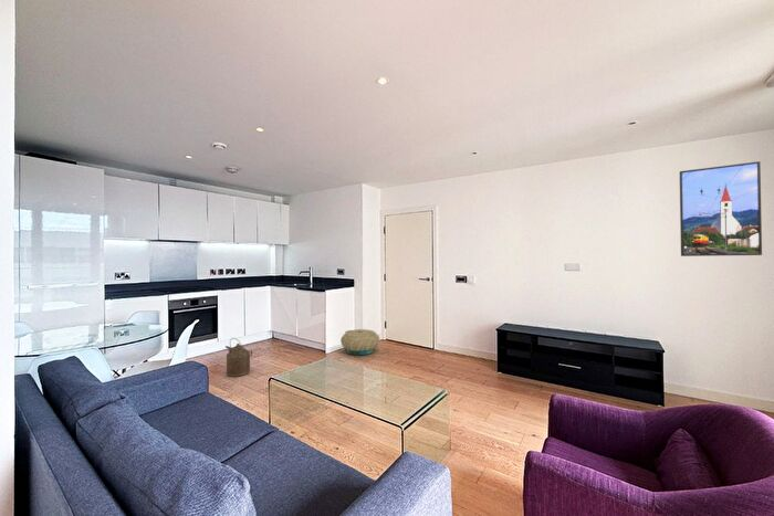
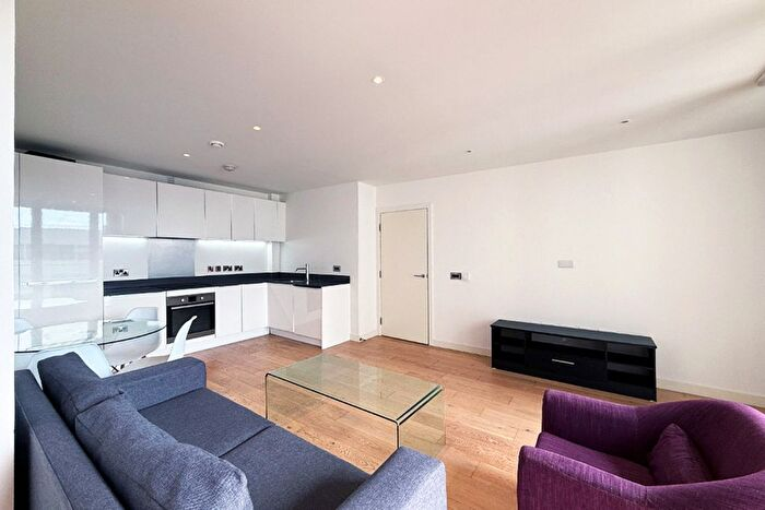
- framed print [679,160,763,257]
- watering can [224,337,253,378]
- basket [339,328,380,356]
